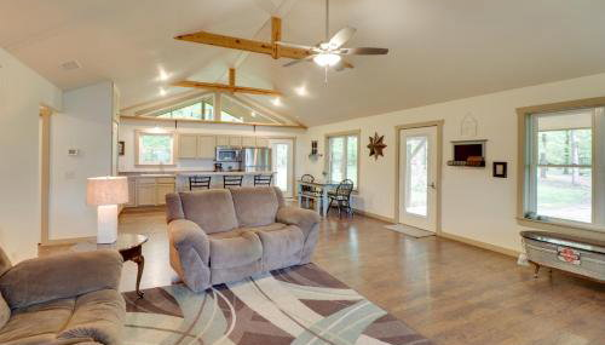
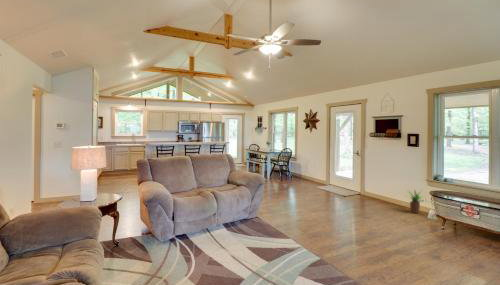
+ potted plant [405,188,429,214]
